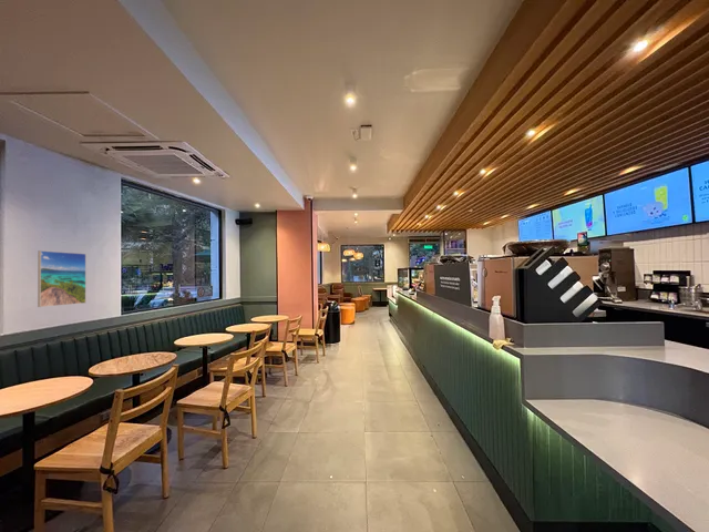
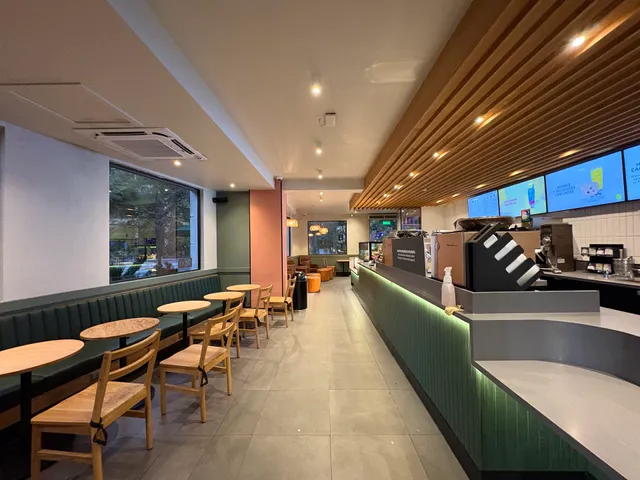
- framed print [37,249,88,308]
